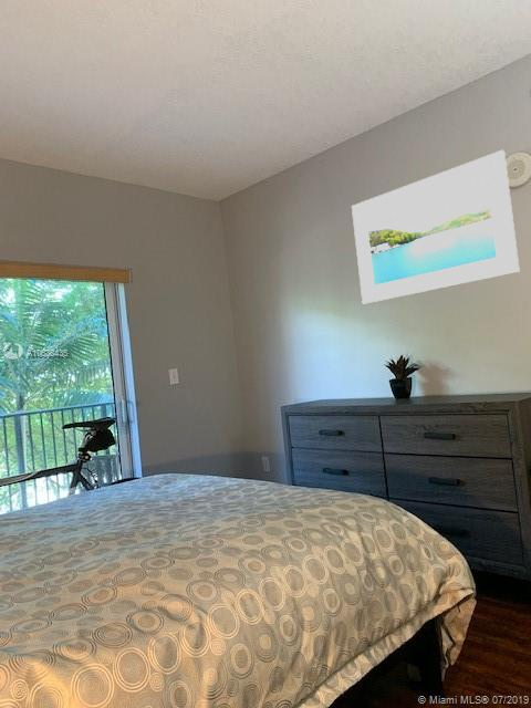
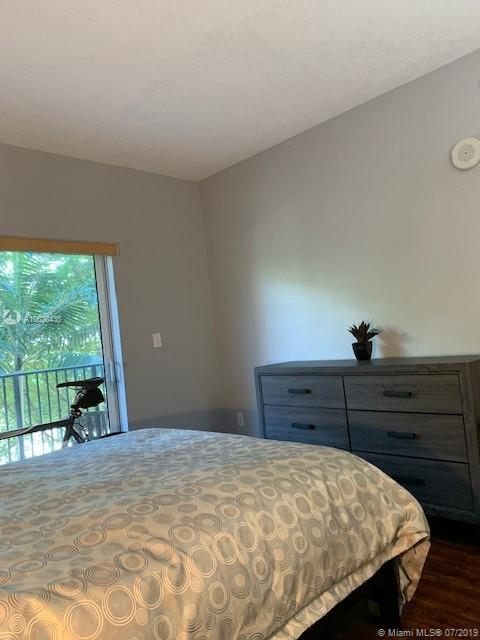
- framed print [351,149,521,304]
